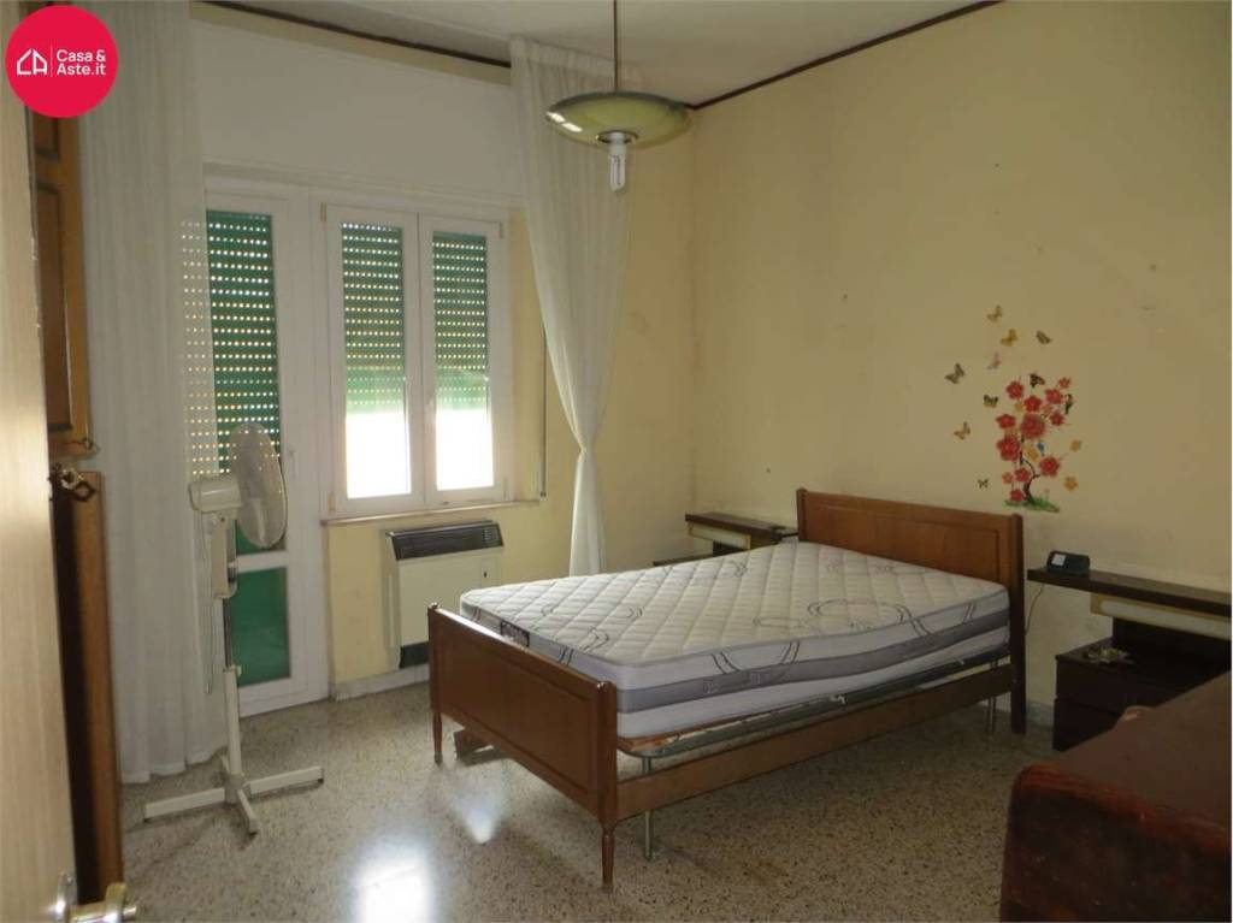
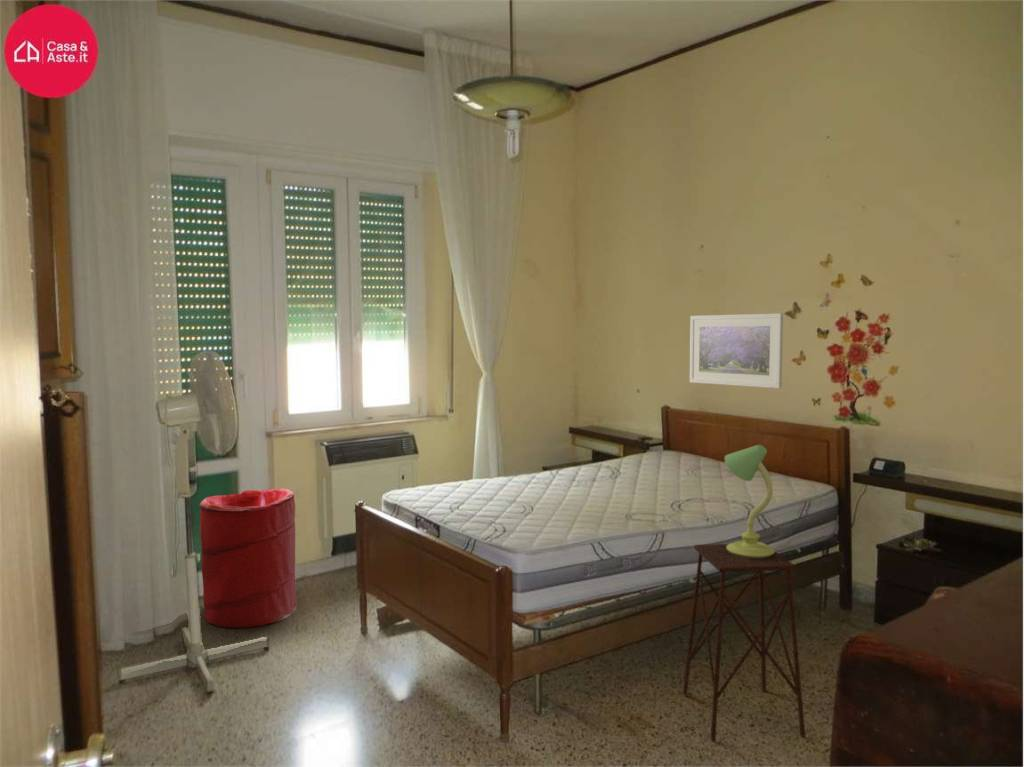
+ table lamp [723,444,776,558]
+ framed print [689,312,784,389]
+ laundry hamper [199,487,297,629]
+ side table [682,543,806,742]
